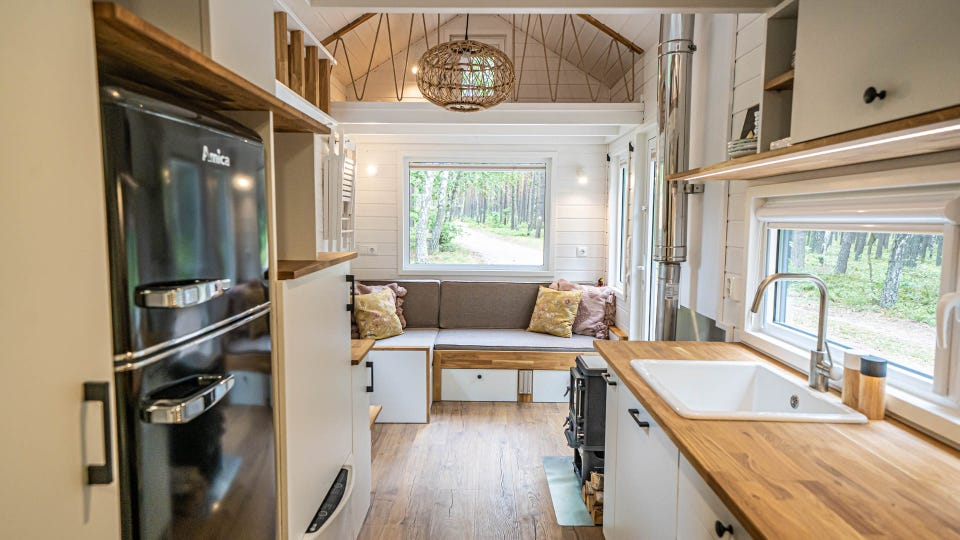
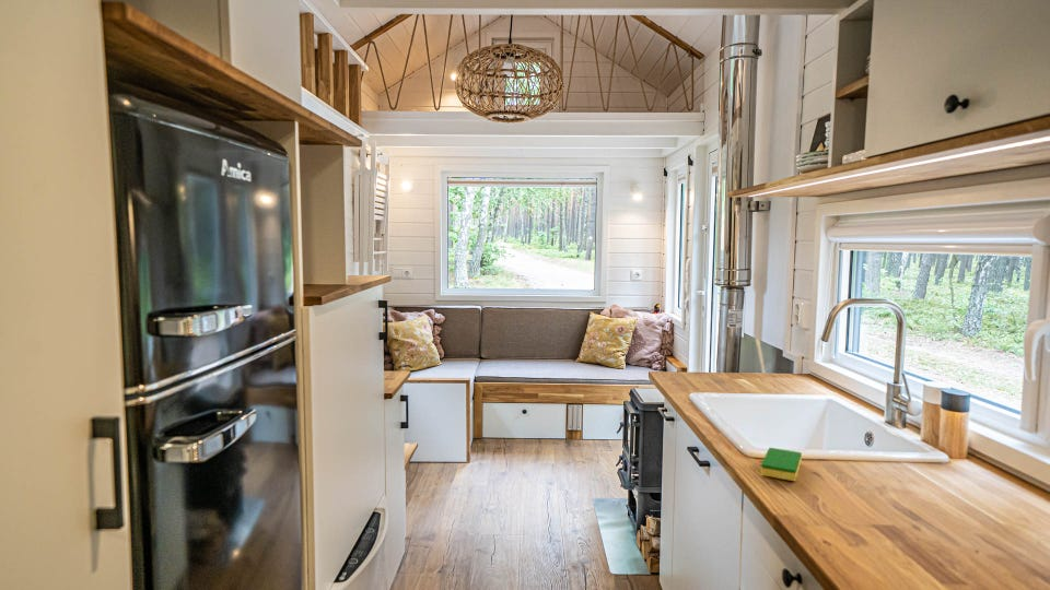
+ dish sponge [759,447,803,482]
